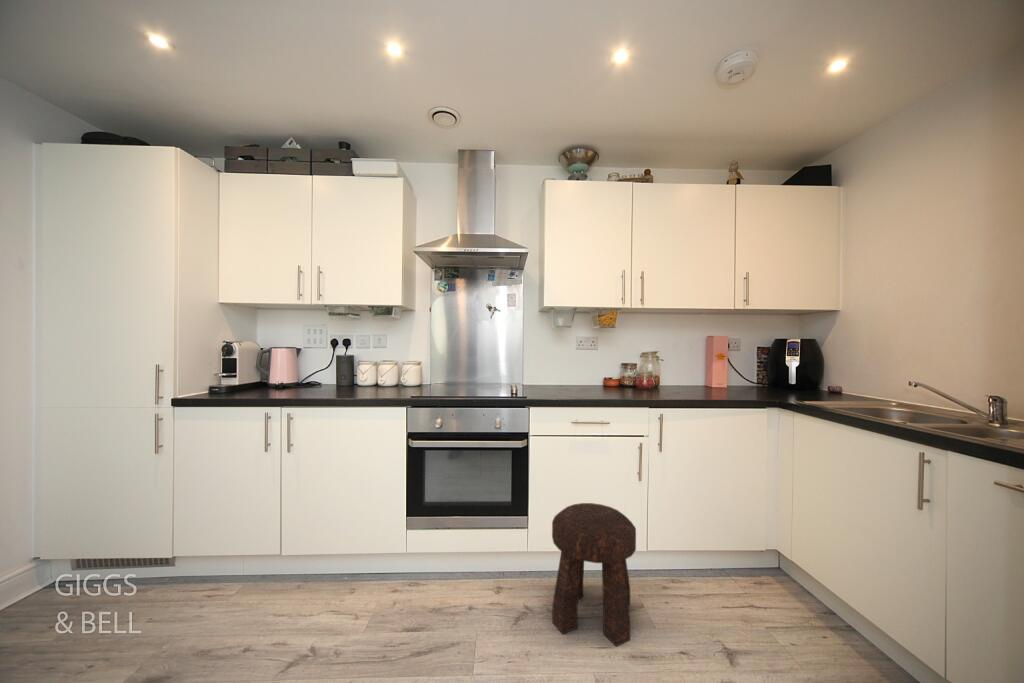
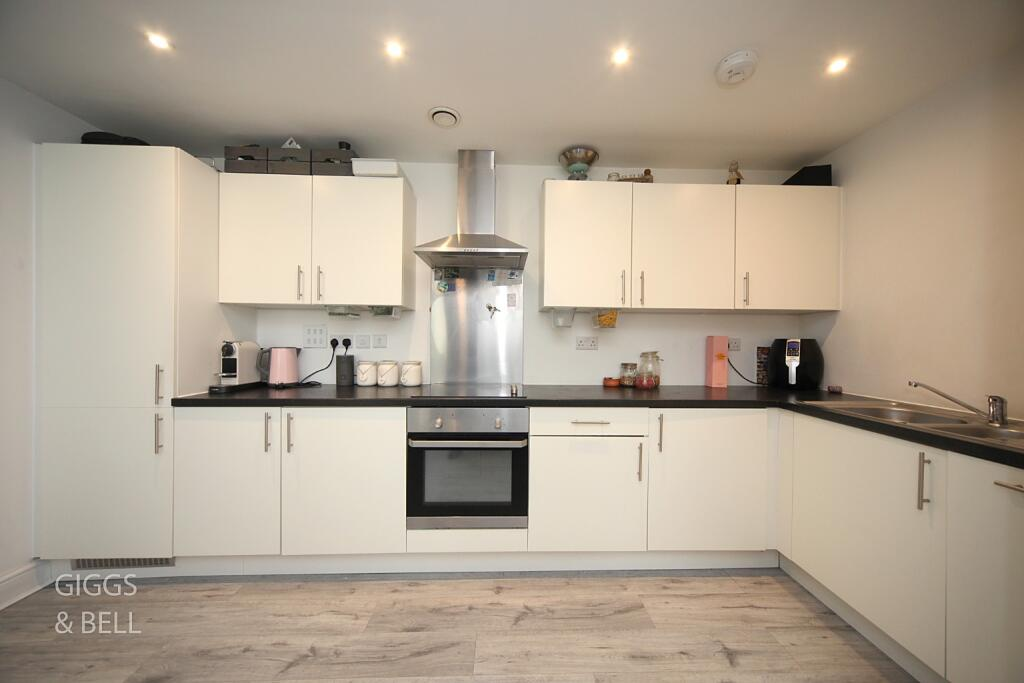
- stool [551,502,637,647]
